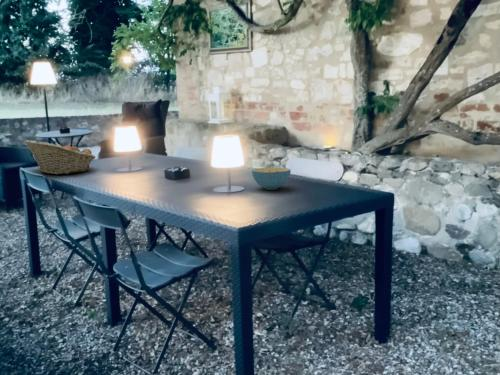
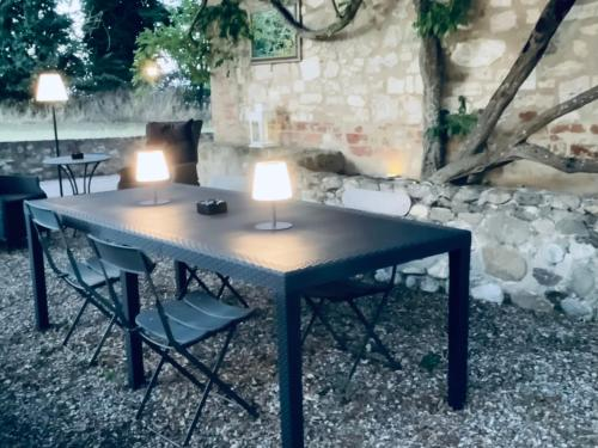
- fruit basket [23,139,96,175]
- cereal bowl [251,166,292,191]
